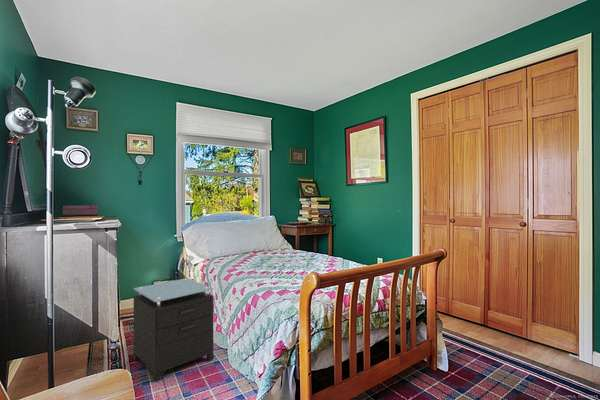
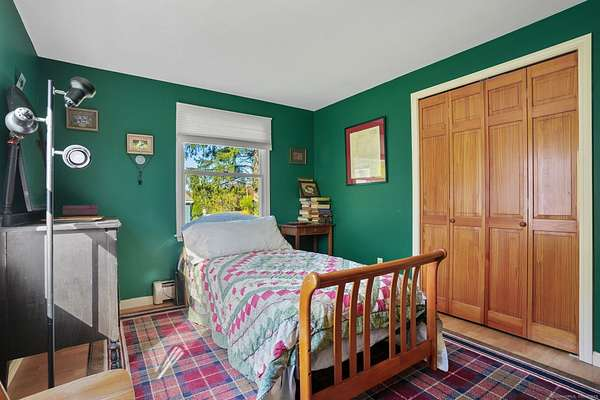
- nightstand [133,277,214,383]
